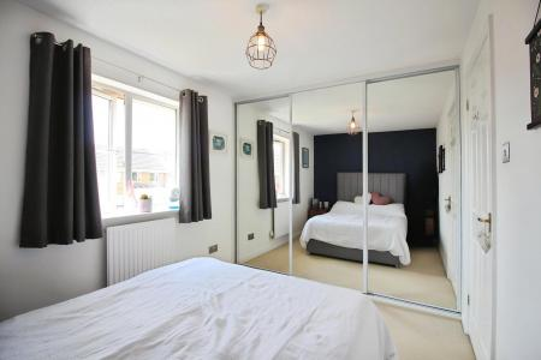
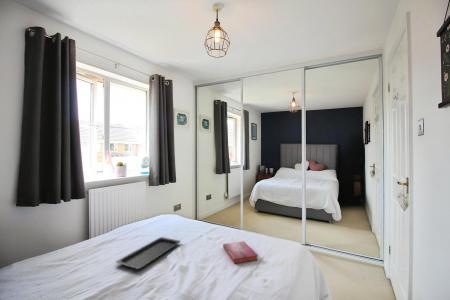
+ serving tray [115,236,182,270]
+ hardback book [222,240,259,264]
